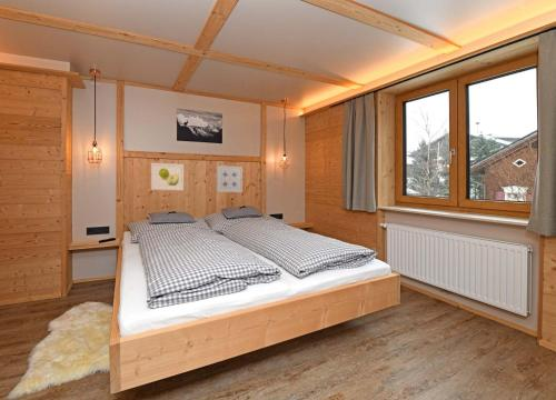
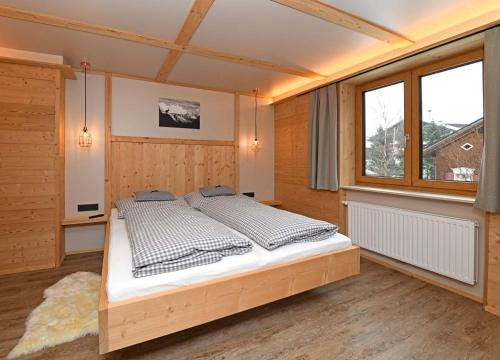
- wall art [216,164,244,193]
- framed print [150,161,185,191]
